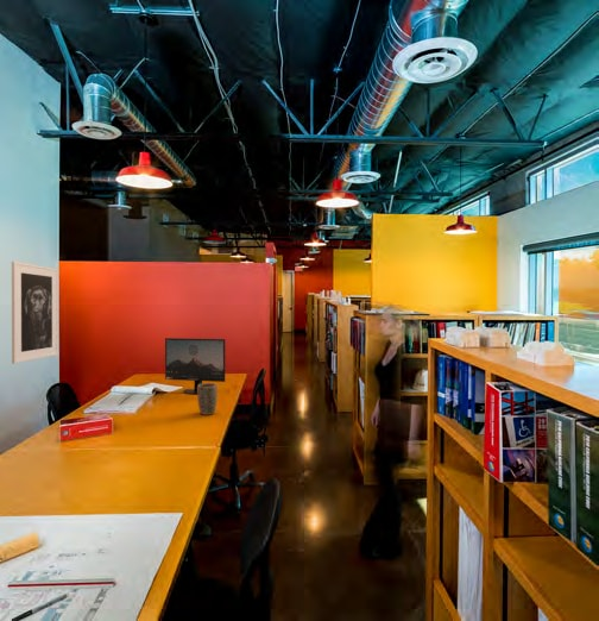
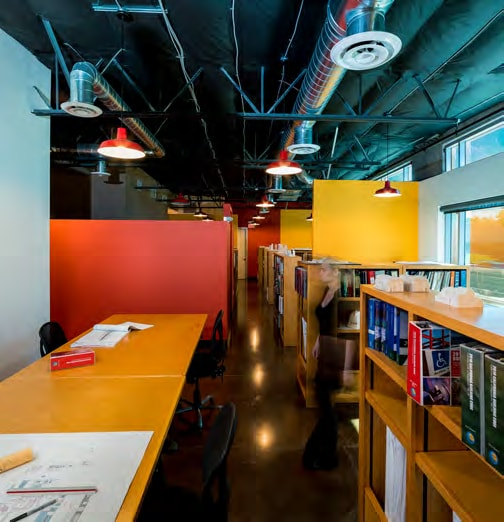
- plant pot [196,382,219,416]
- monitor [164,337,226,395]
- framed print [11,261,59,365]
